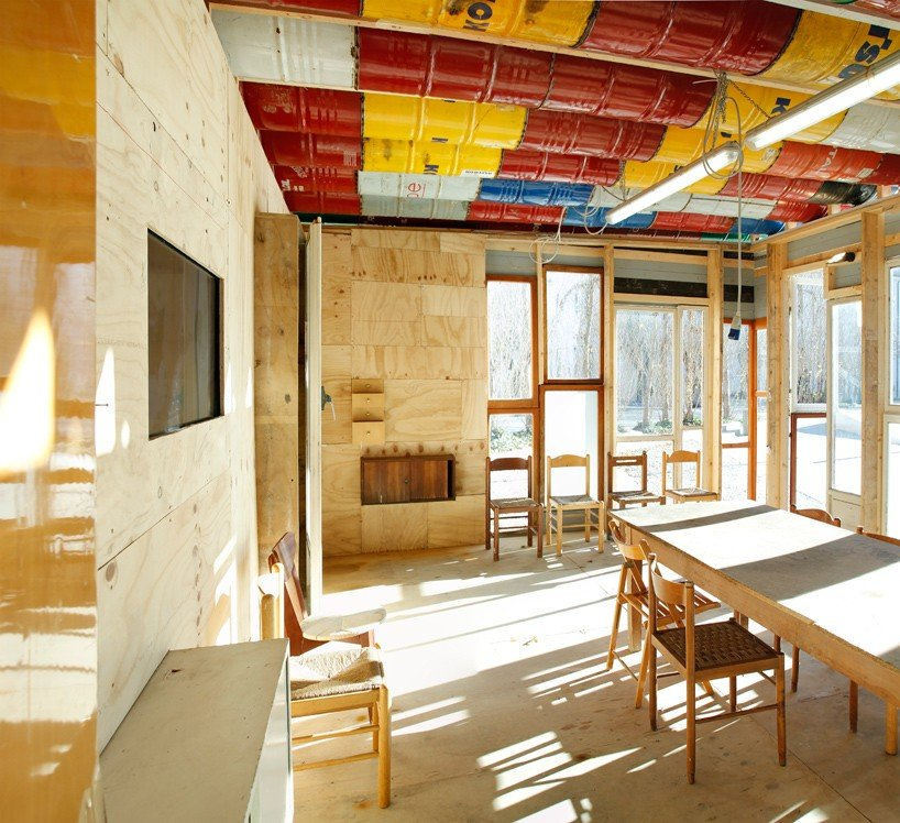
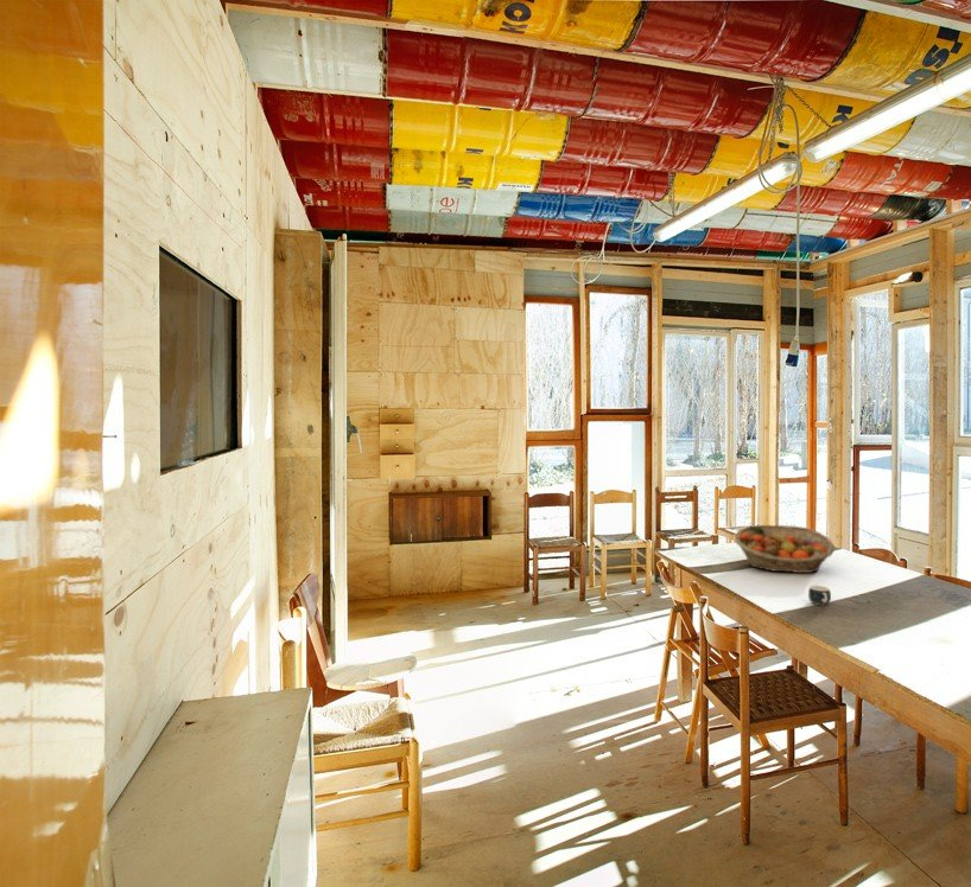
+ fruit basket [734,524,836,574]
+ mug [807,585,832,606]
